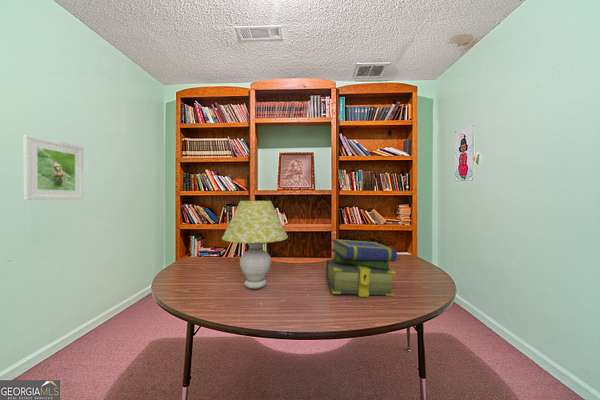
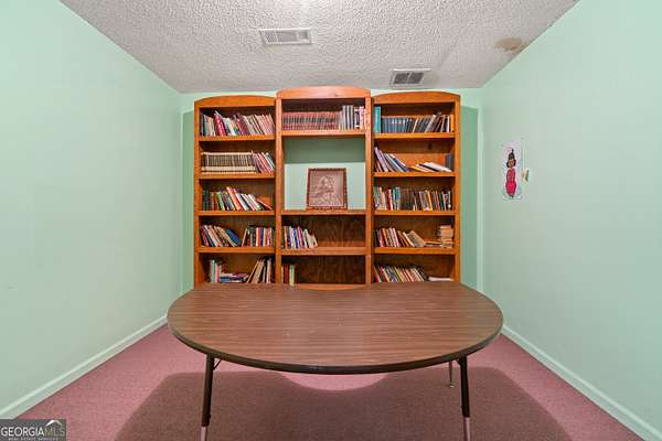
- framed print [23,134,84,201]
- table lamp [221,200,289,290]
- stack of books [325,238,398,298]
